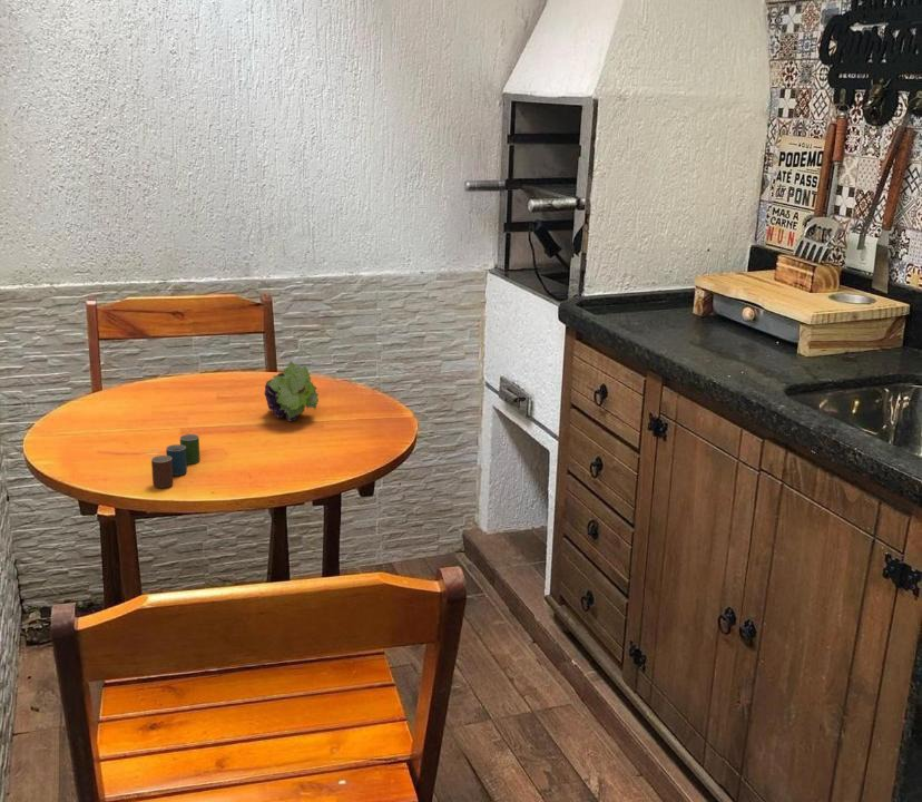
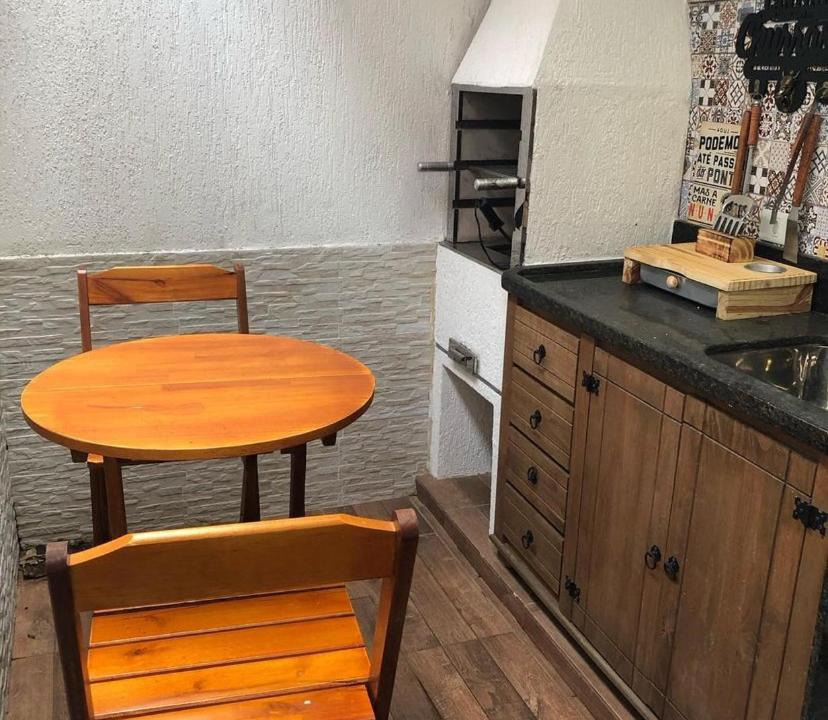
- fruit [263,361,320,422]
- cup [150,433,200,488]
